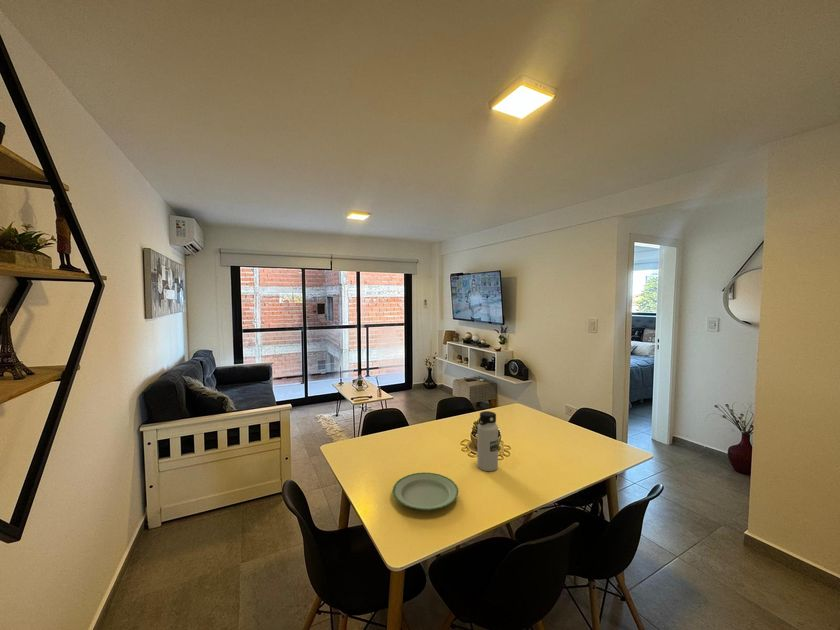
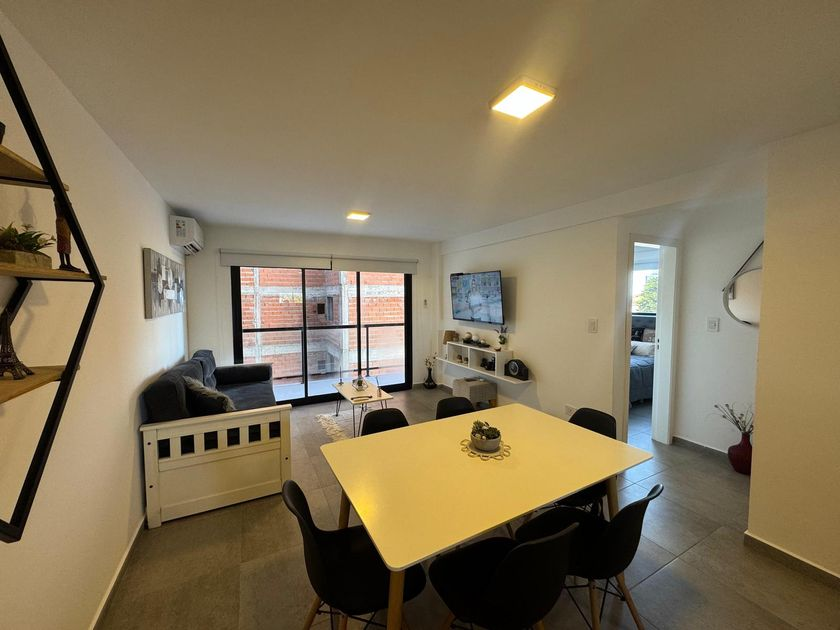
- water bottle [476,410,499,472]
- plate [391,471,460,512]
